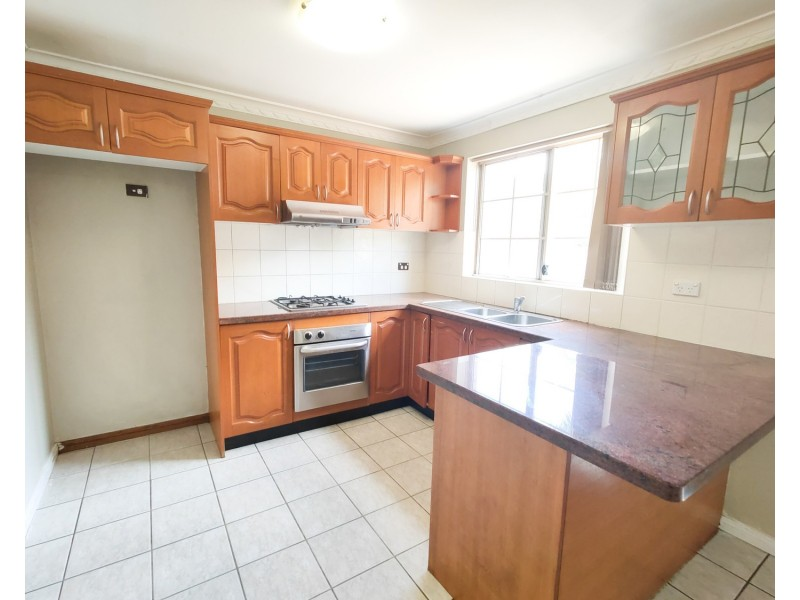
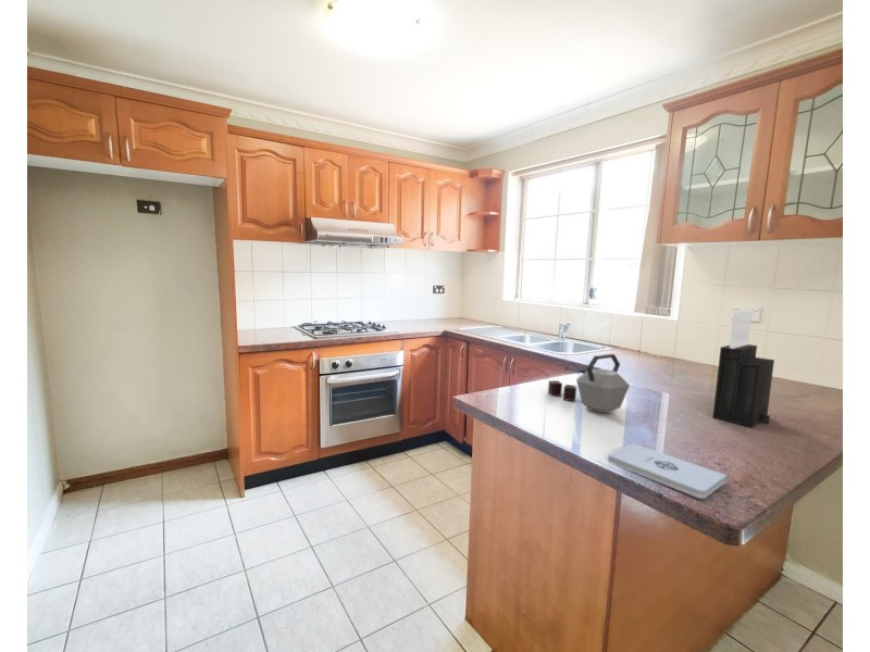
+ kettle [547,352,631,414]
+ notepad [607,442,728,500]
+ knife block [711,309,775,428]
